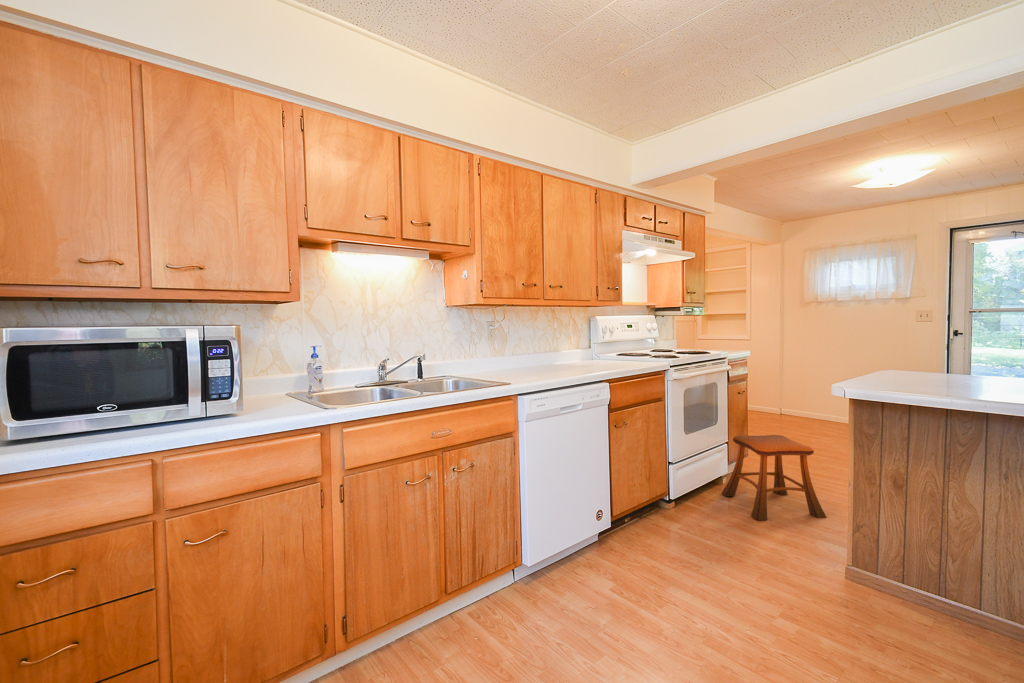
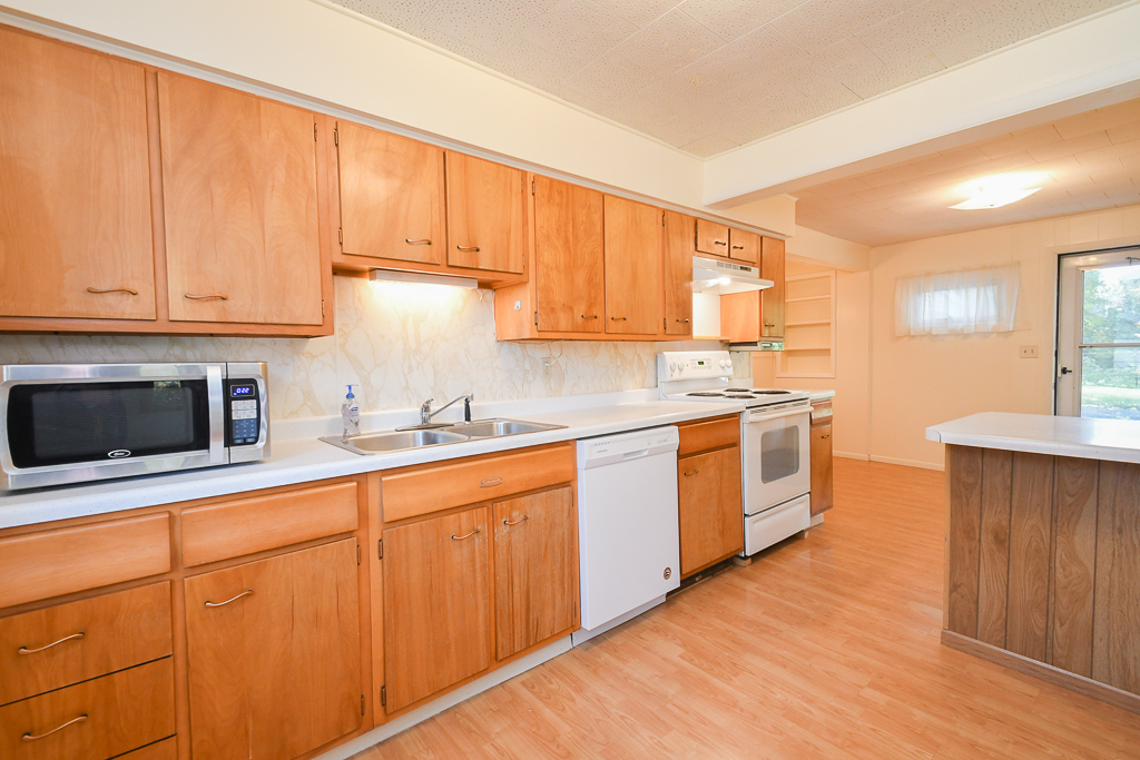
- stool [721,434,828,521]
